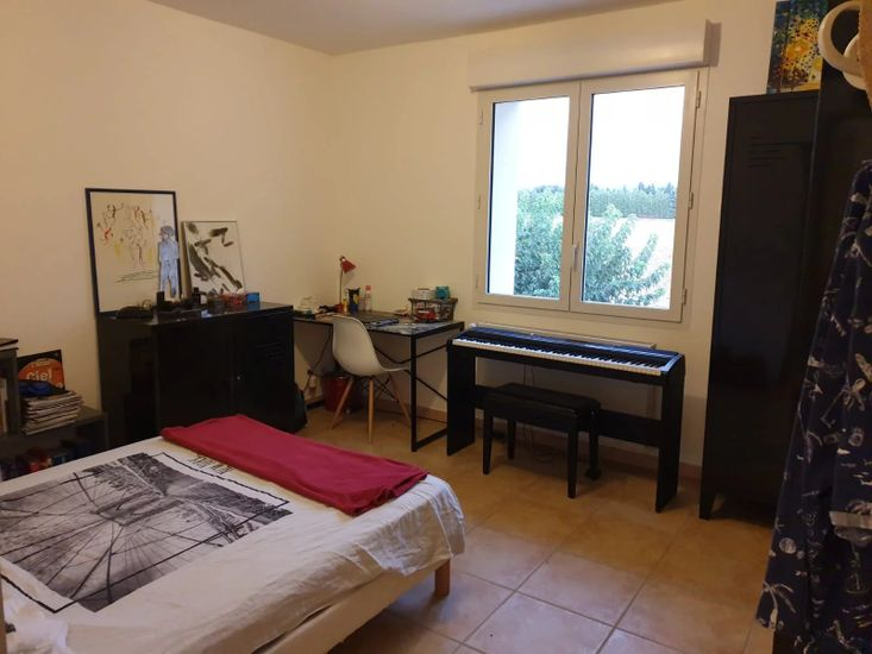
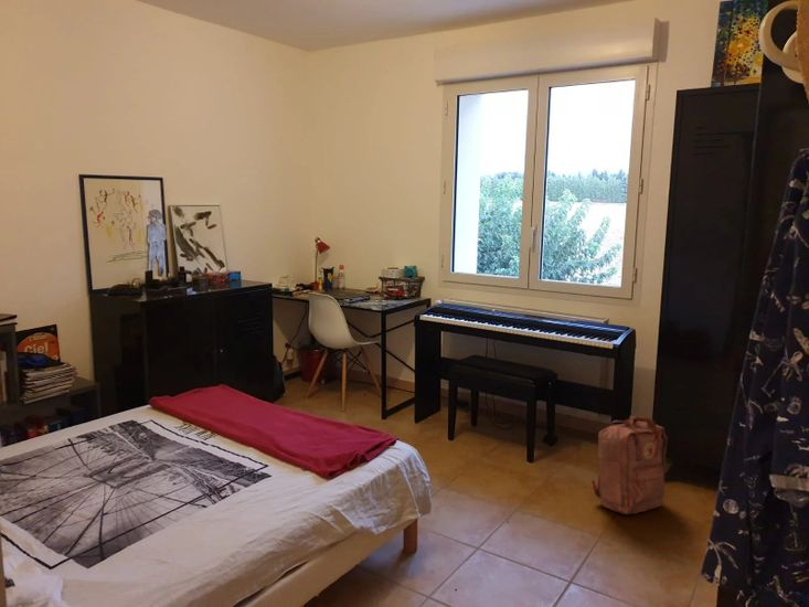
+ backpack [590,415,669,515]
